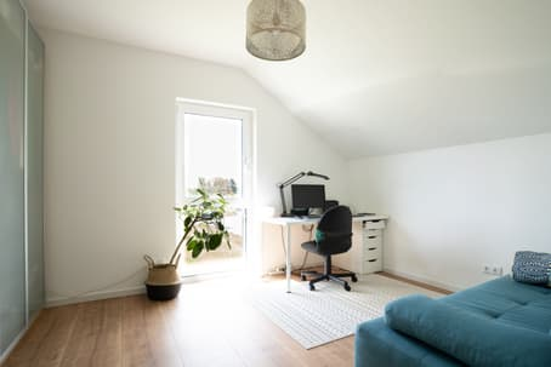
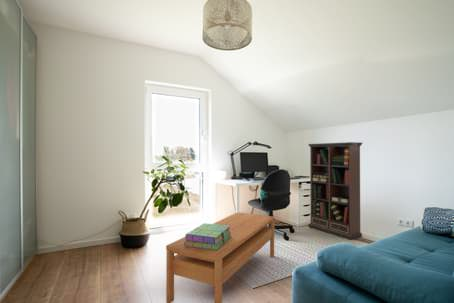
+ bookcase [307,141,364,241]
+ stack of books [184,222,231,250]
+ coffee table [165,211,276,303]
